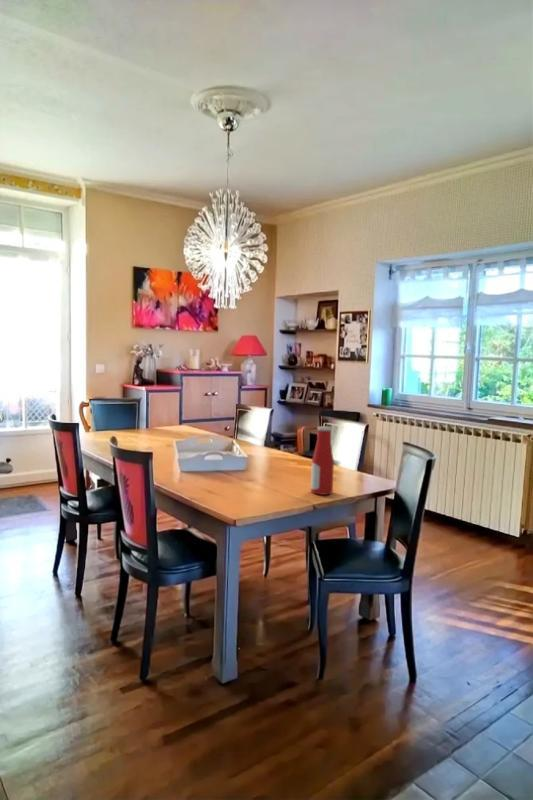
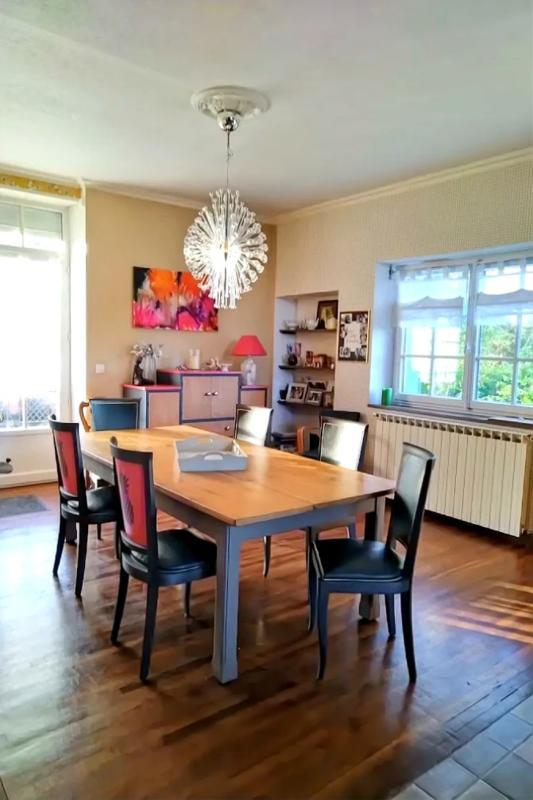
- bottle [310,425,335,496]
